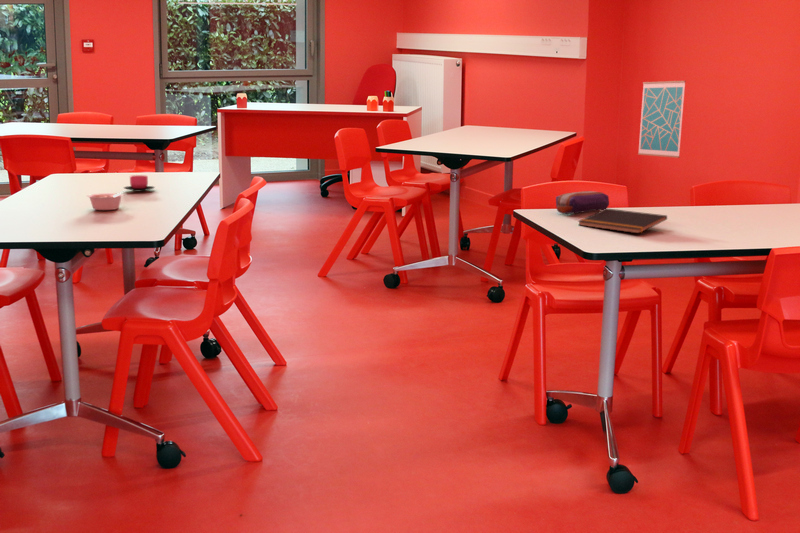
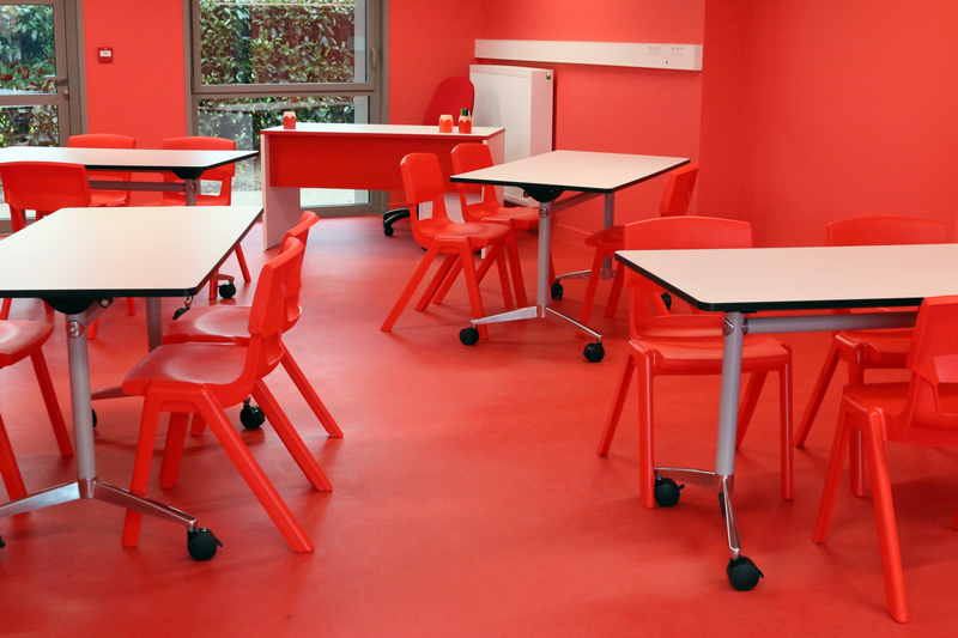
- wall art [637,80,687,159]
- cup [123,174,156,192]
- pencil case [555,190,610,215]
- notepad [577,208,668,234]
- legume [86,189,127,211]
